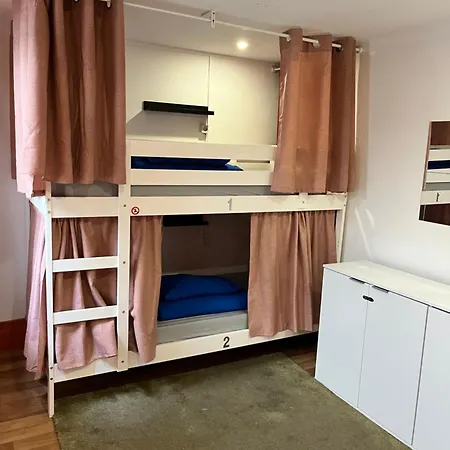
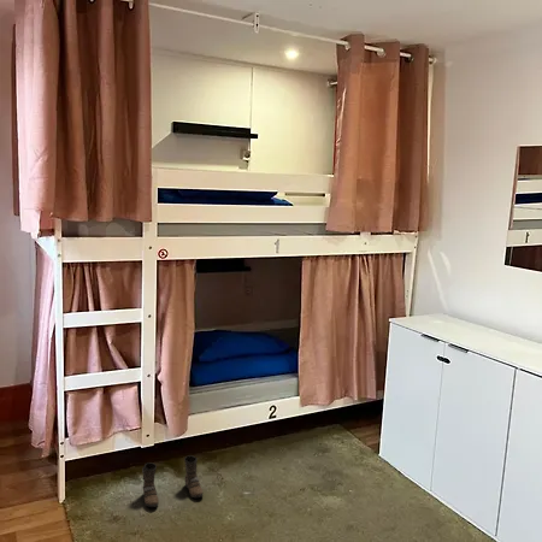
+ boots [141,454,204,508]
